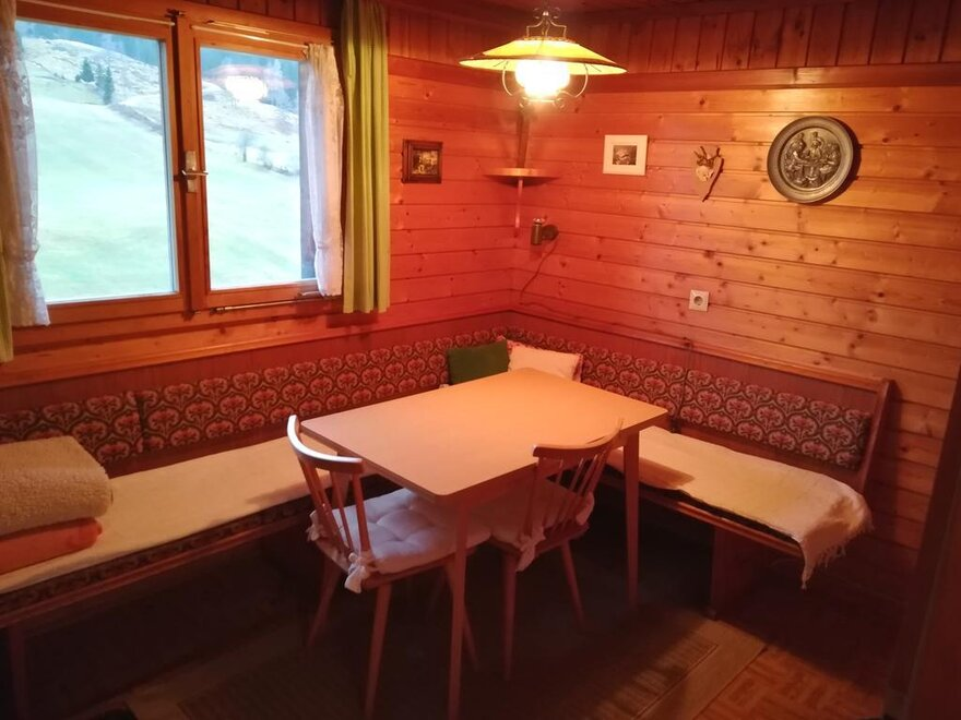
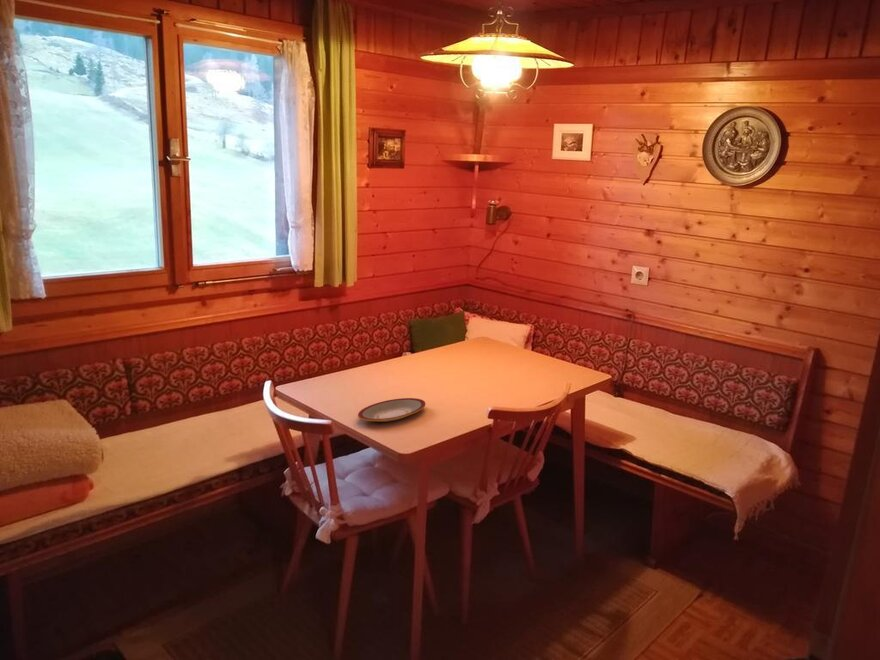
+ plate [357,397,426,423]
